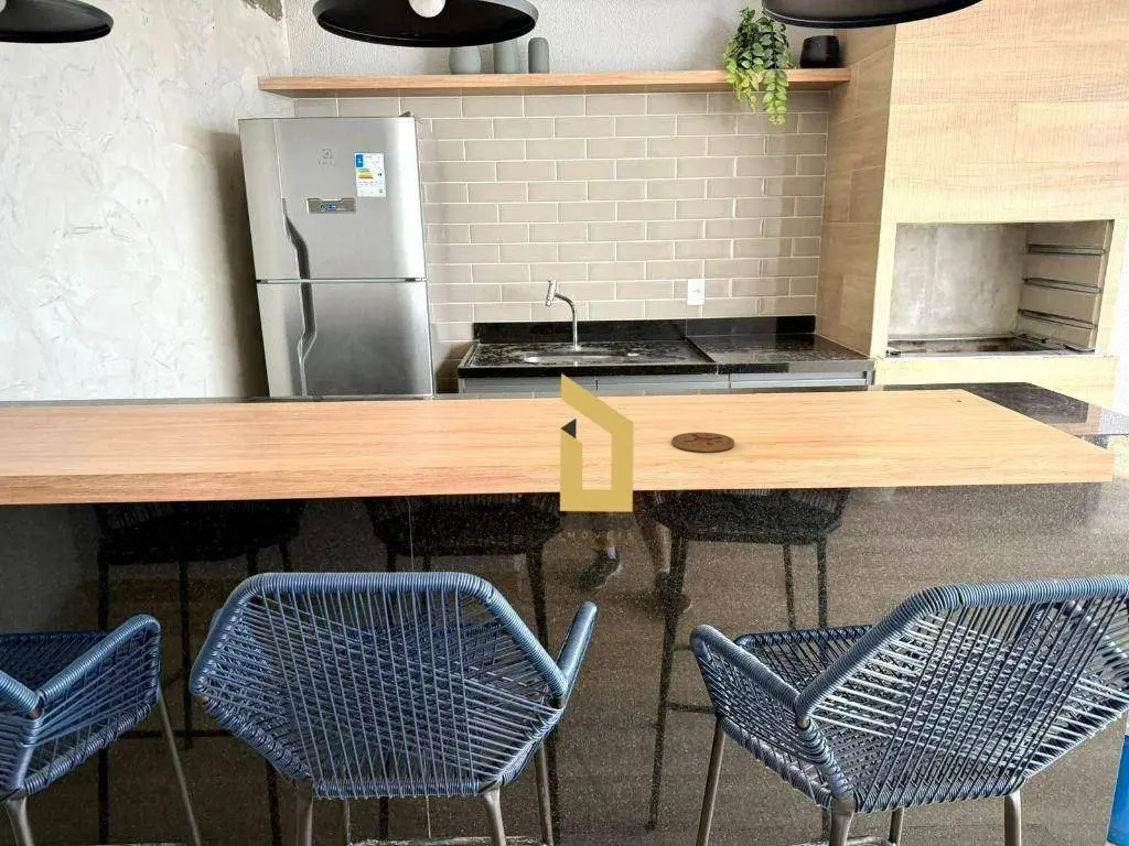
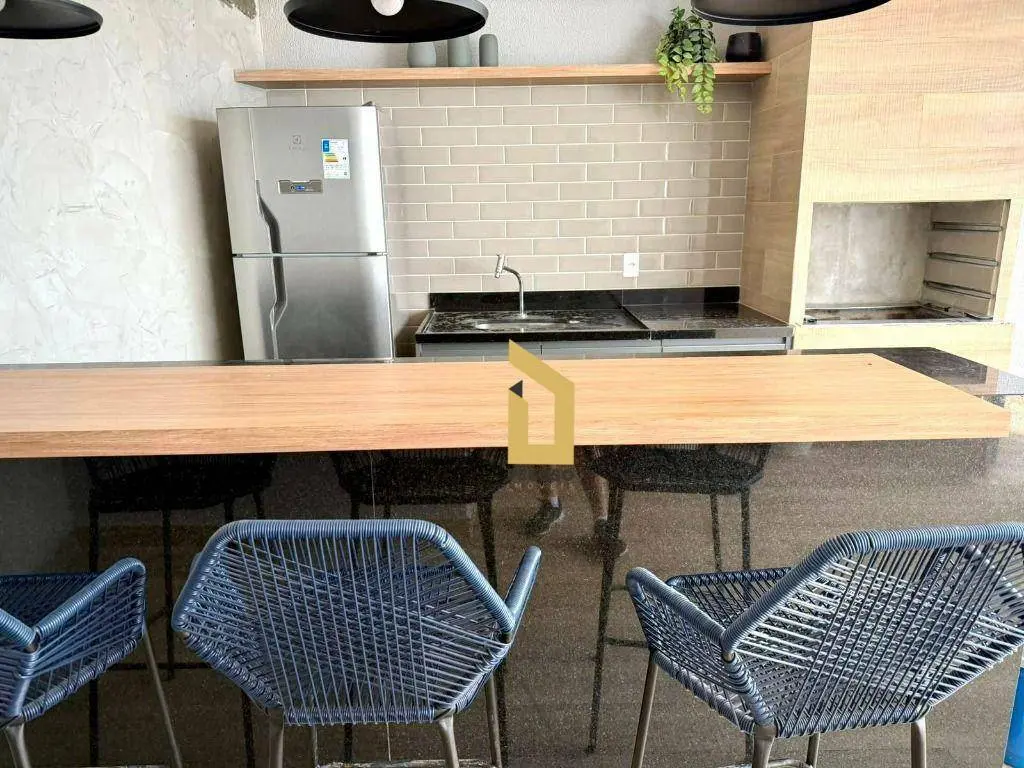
- coaster [670,431,735,453]
